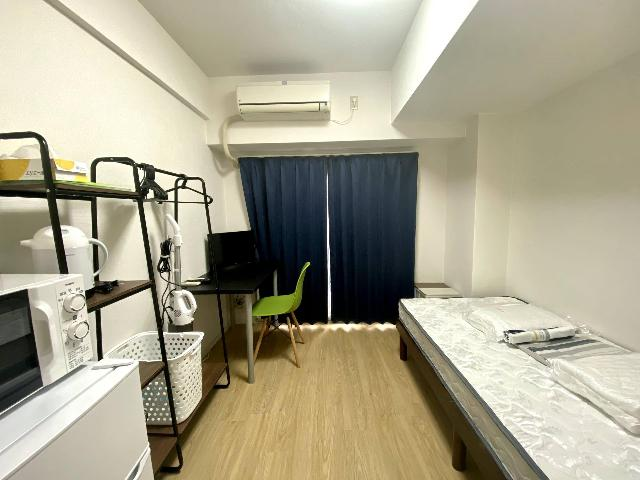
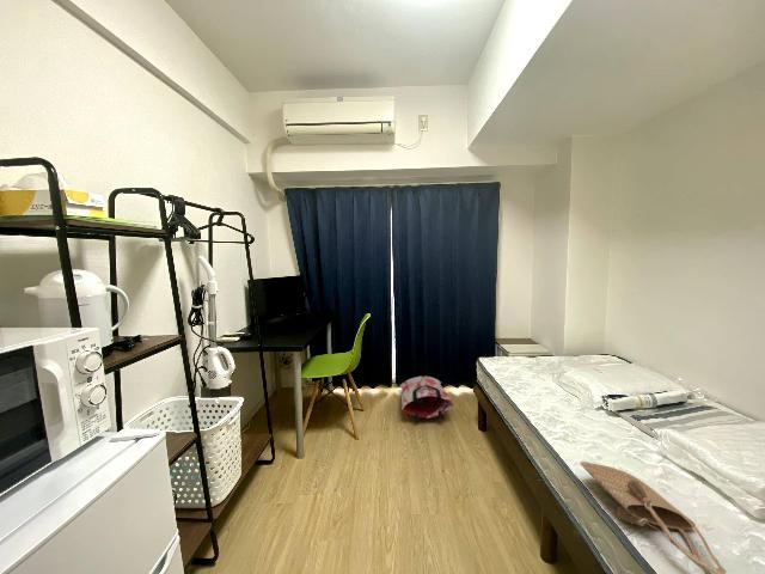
+ tote bag [580,460,728,574]
+ bag [399,375,454,422]
